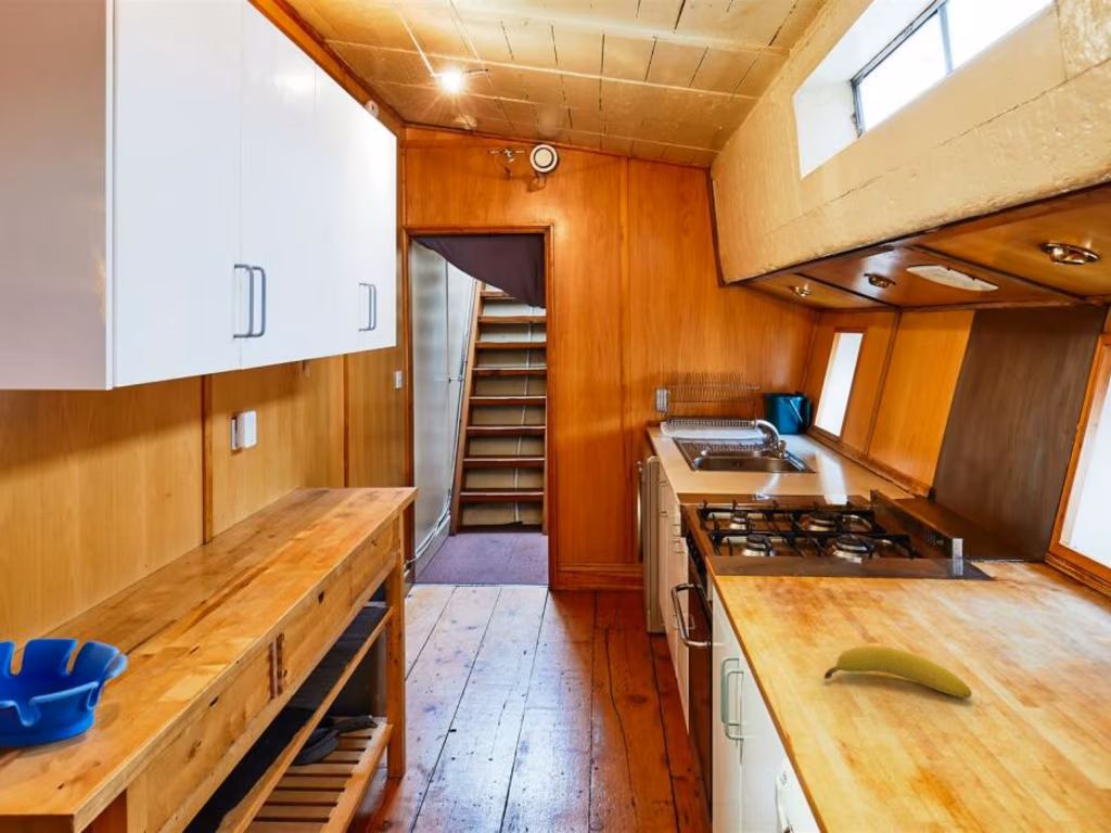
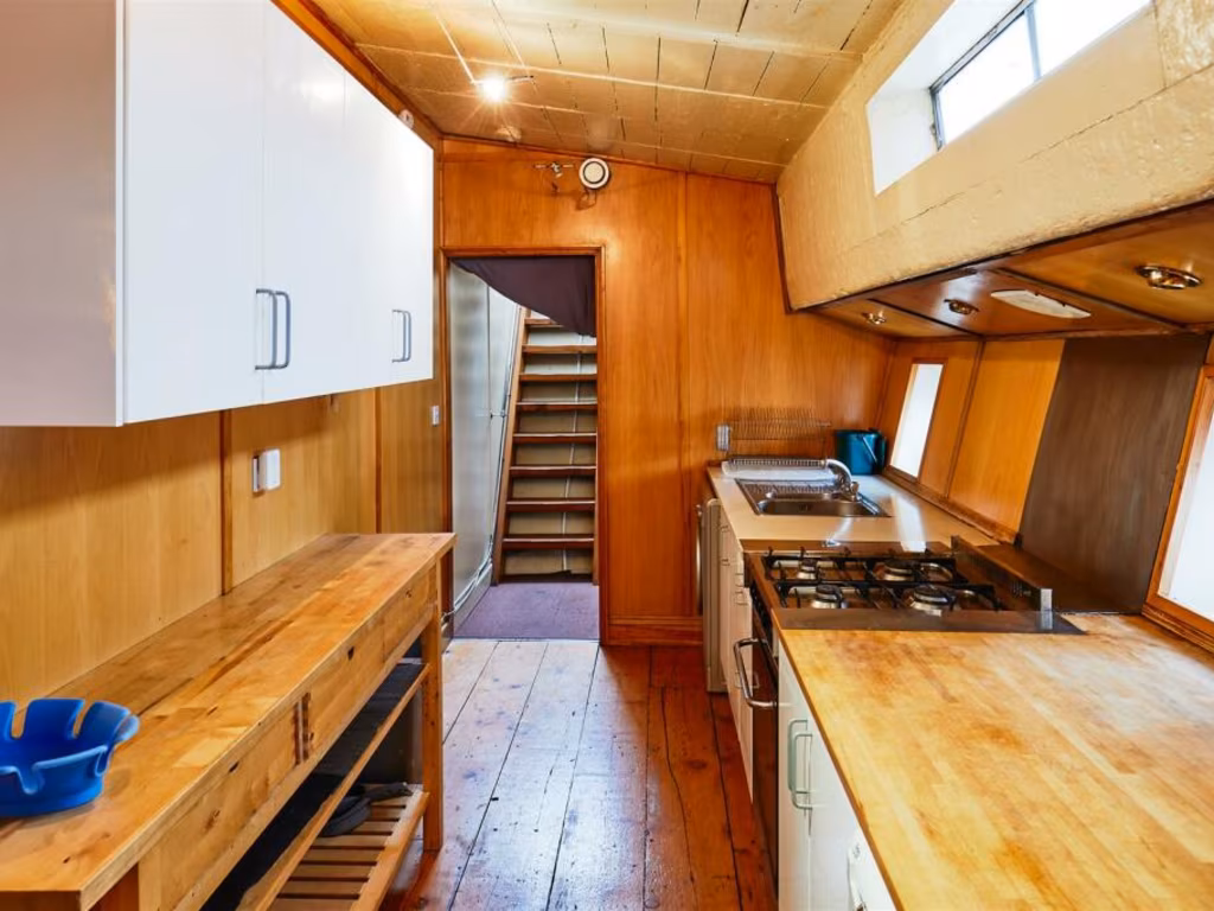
- fruit [823,645,973,700]
